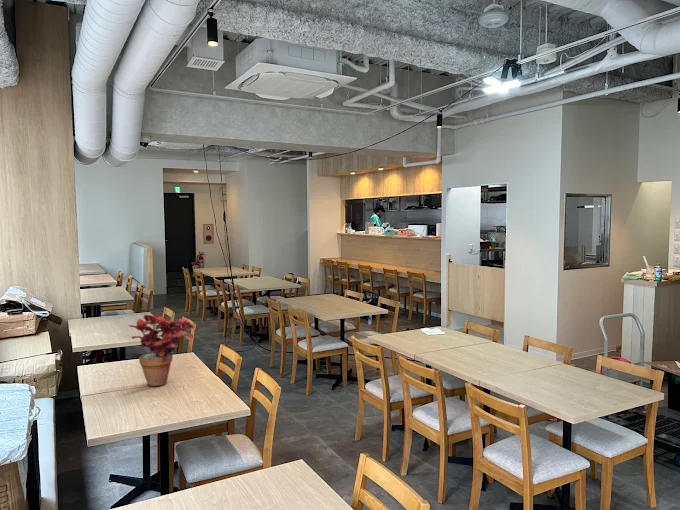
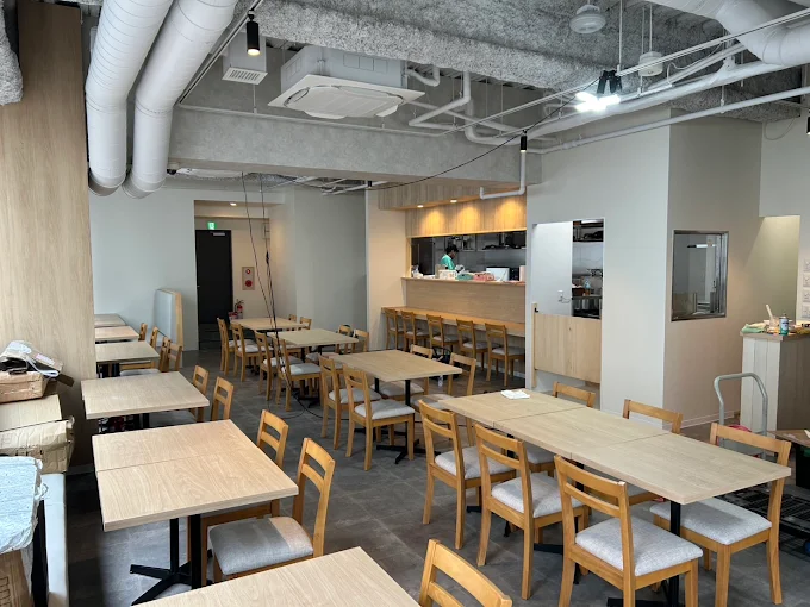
- potted plant [127,312,195,387]
